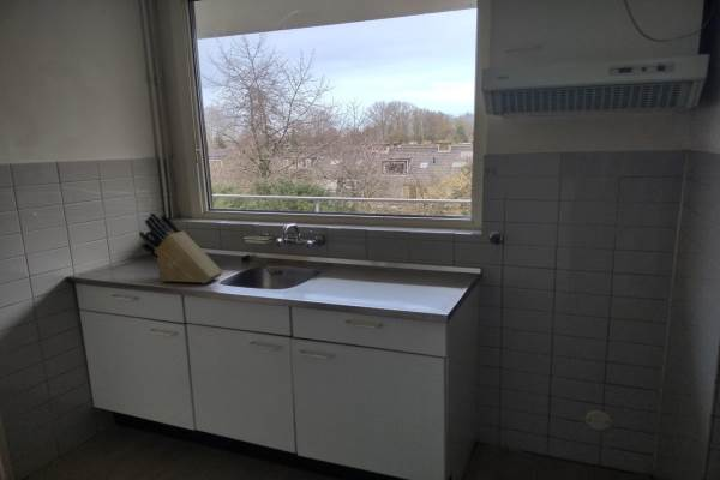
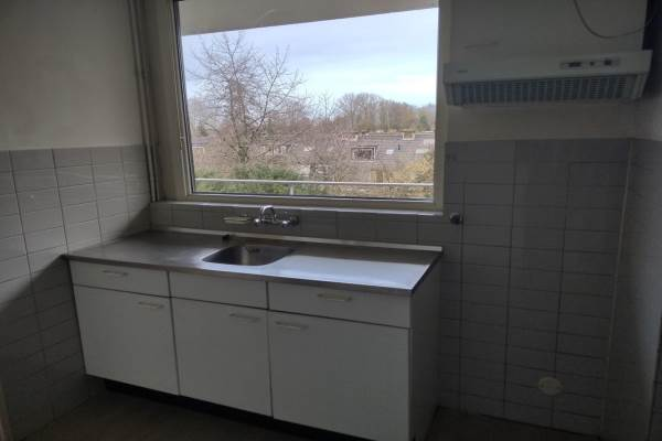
- knife block [138,211,224,284]
